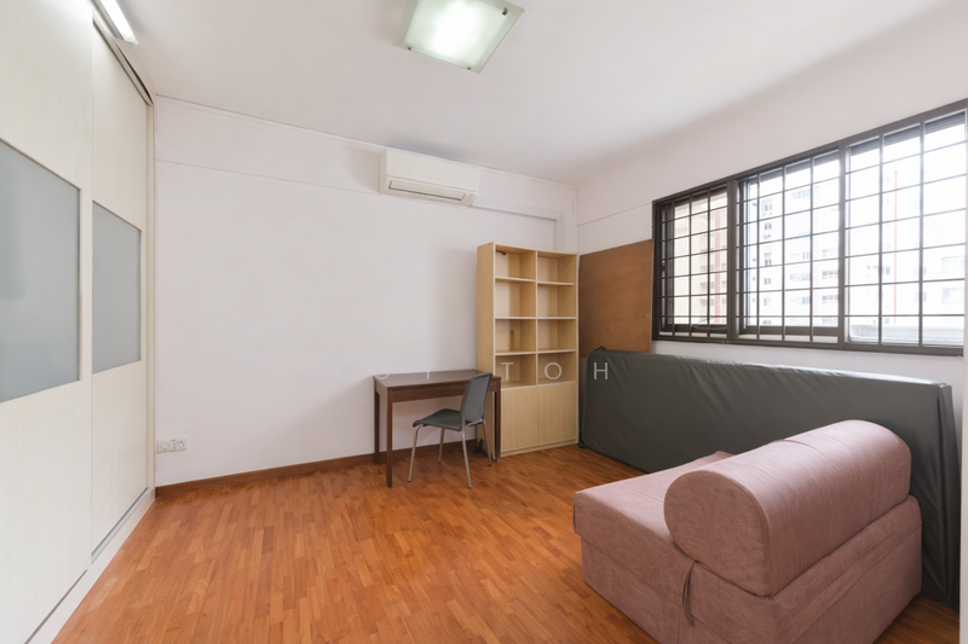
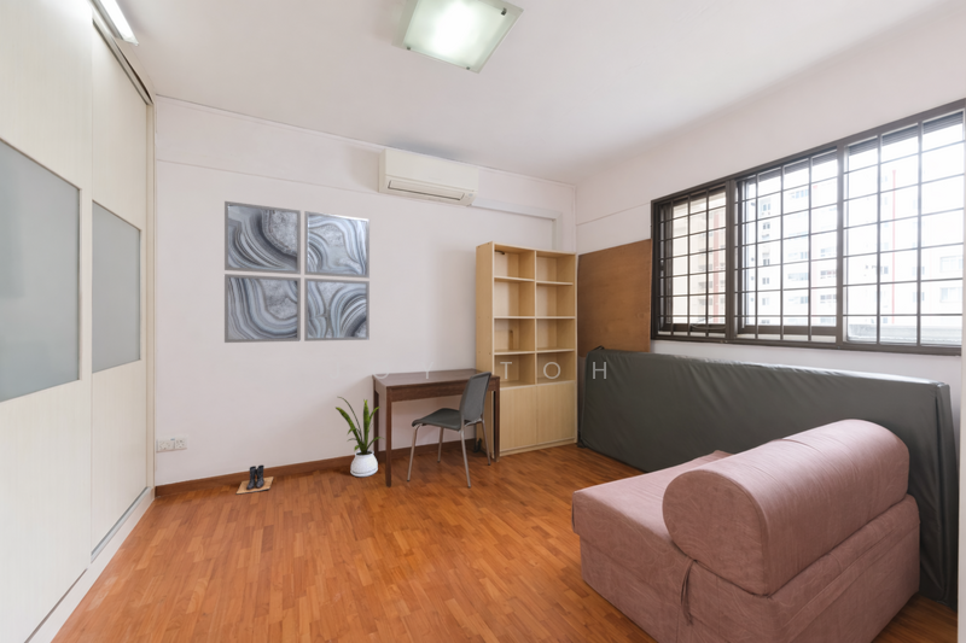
+ wall art [223,200,371,344]
+ house plant [334,396,385,478]
+ boots [234,463,274,496]
